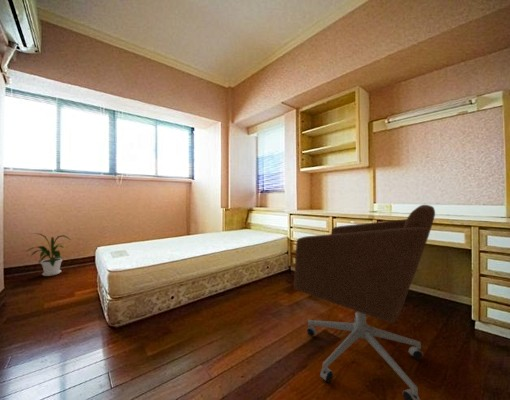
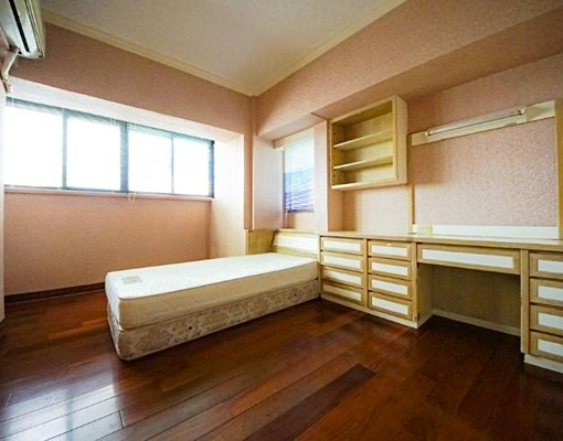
- house plant [24,232,70,277]
- office chair [293,204,436,400]
